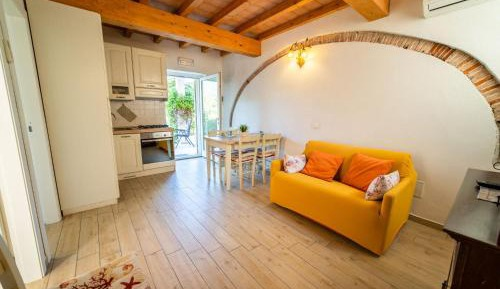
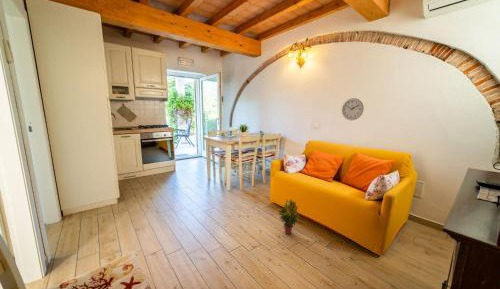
+ wall clock [340,97,365,121]
+ potted plant [278,198,301,235]
